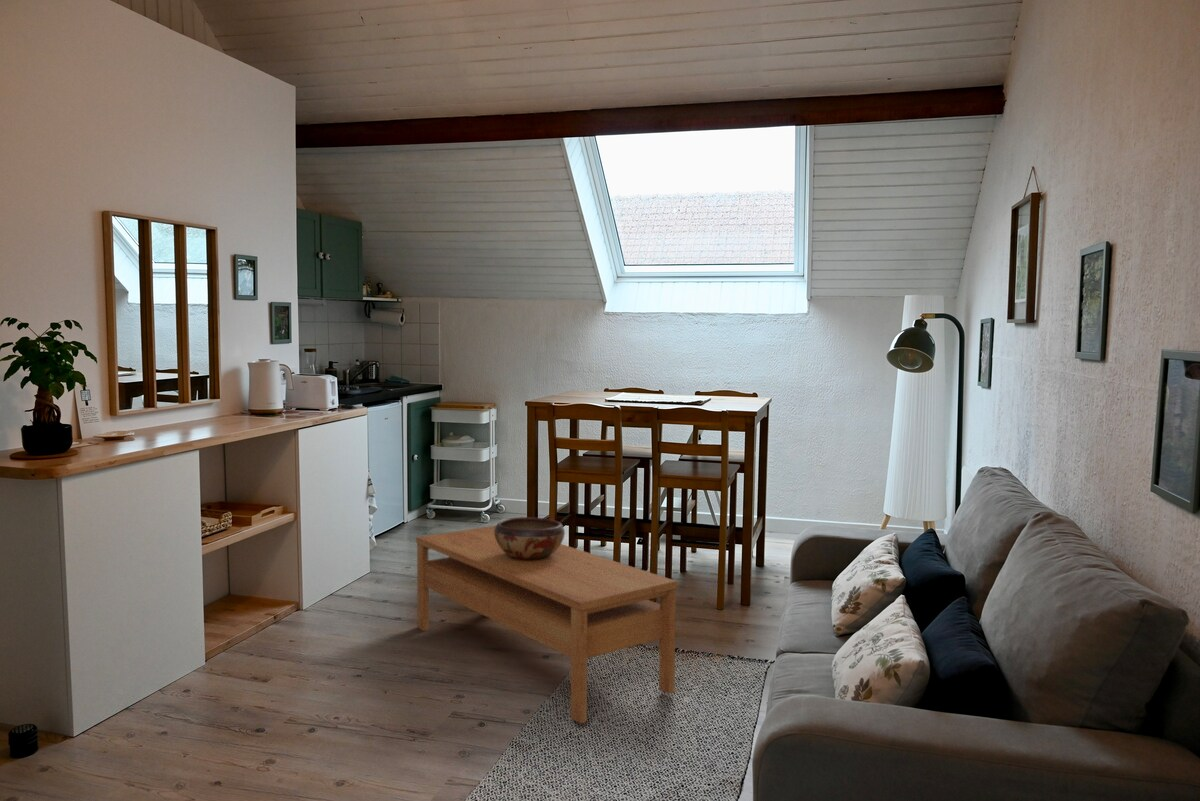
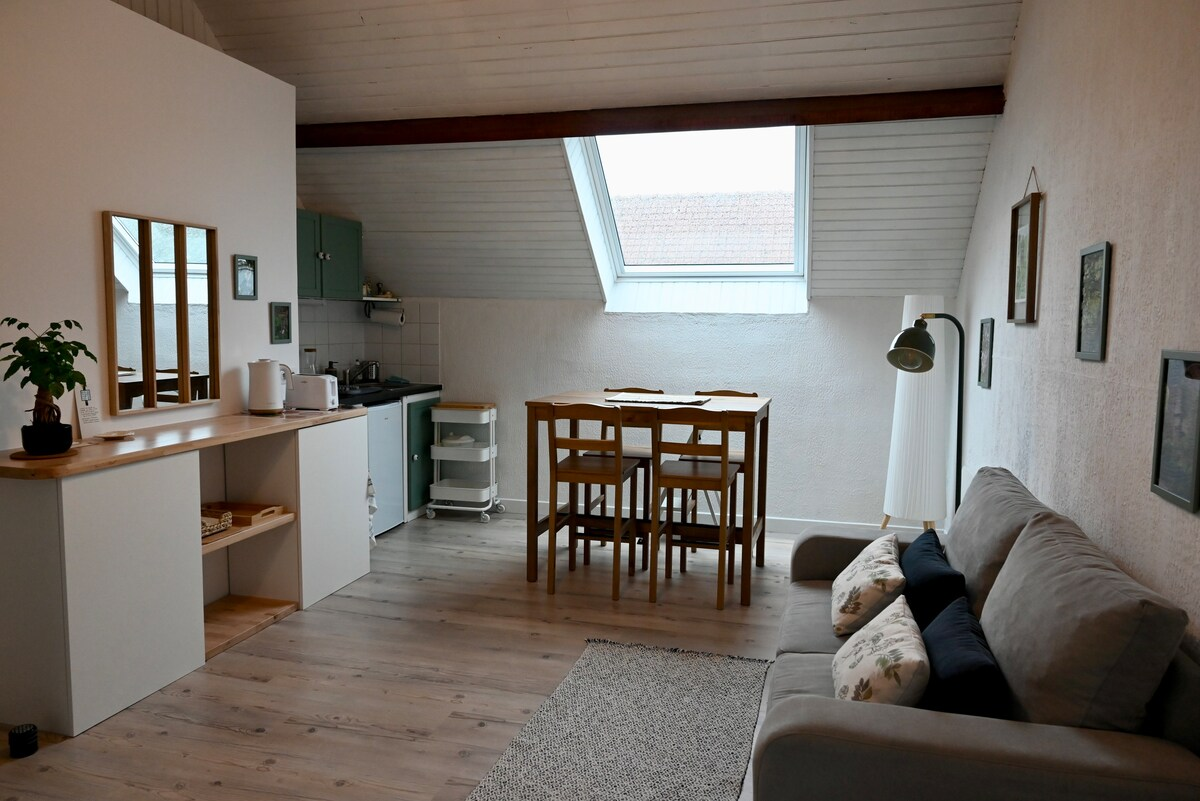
- decorative bowl [494,516,566,560]
- coffee table [415,524,678,725]
